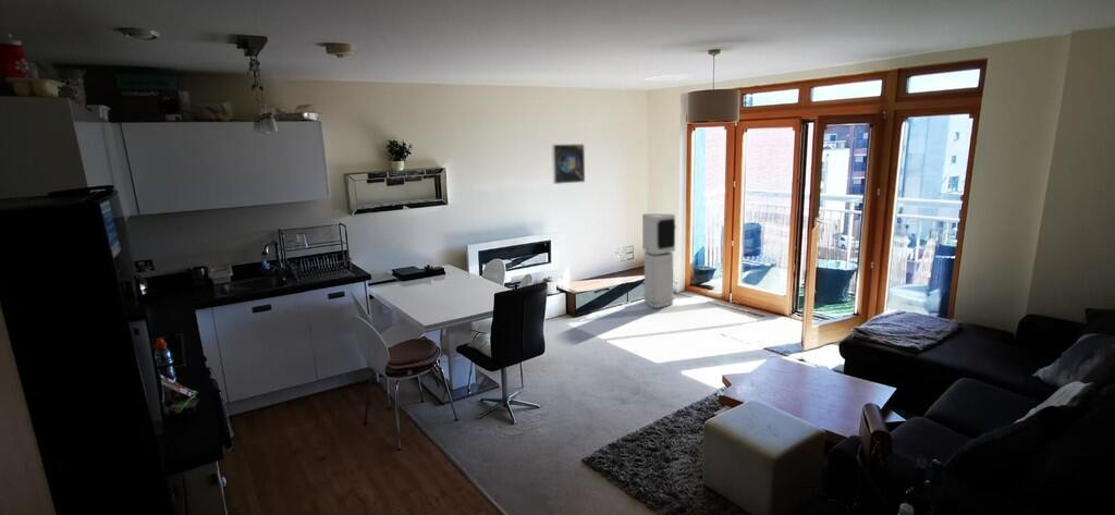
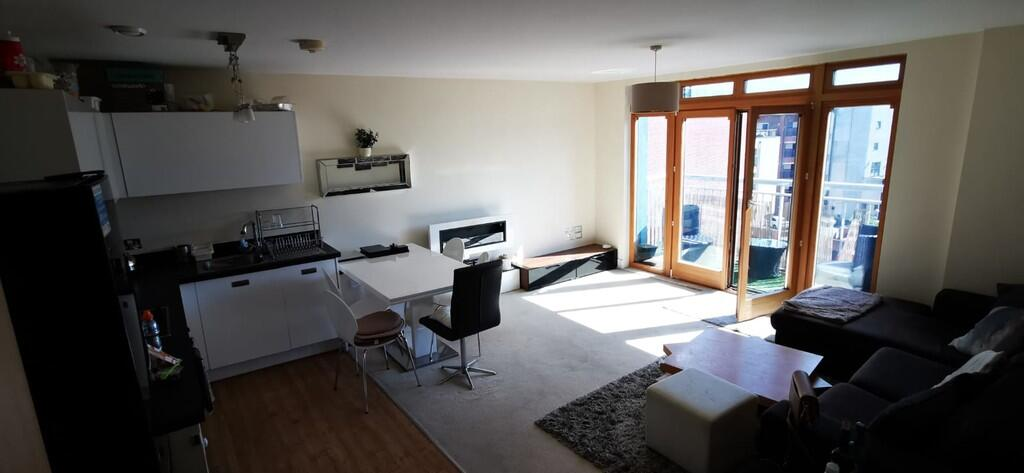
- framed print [551,143,586,185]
- air purifier [641,212,677,309]
